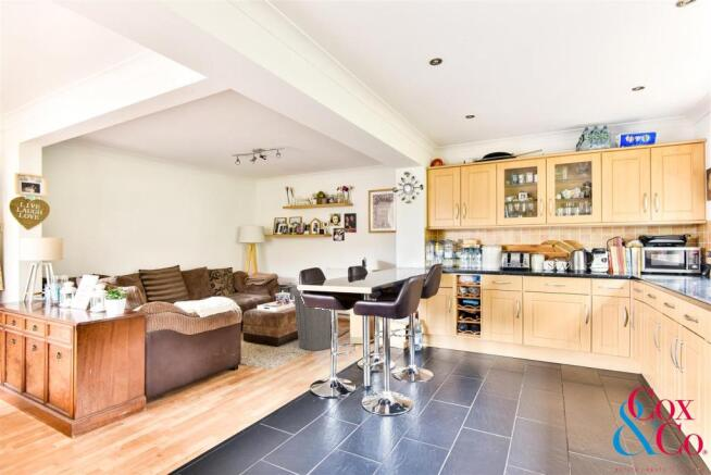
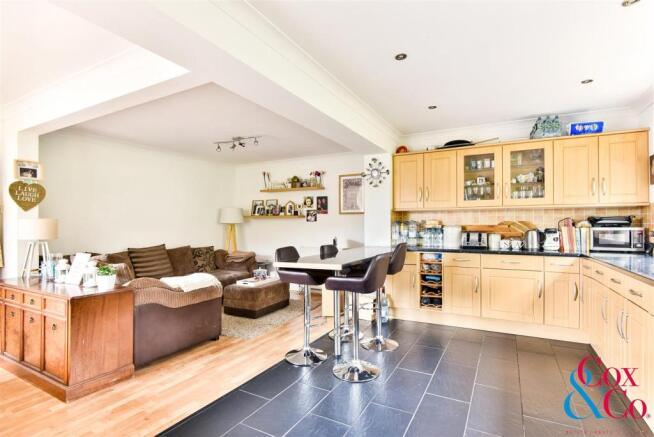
- trash can [290,286,332,351]
